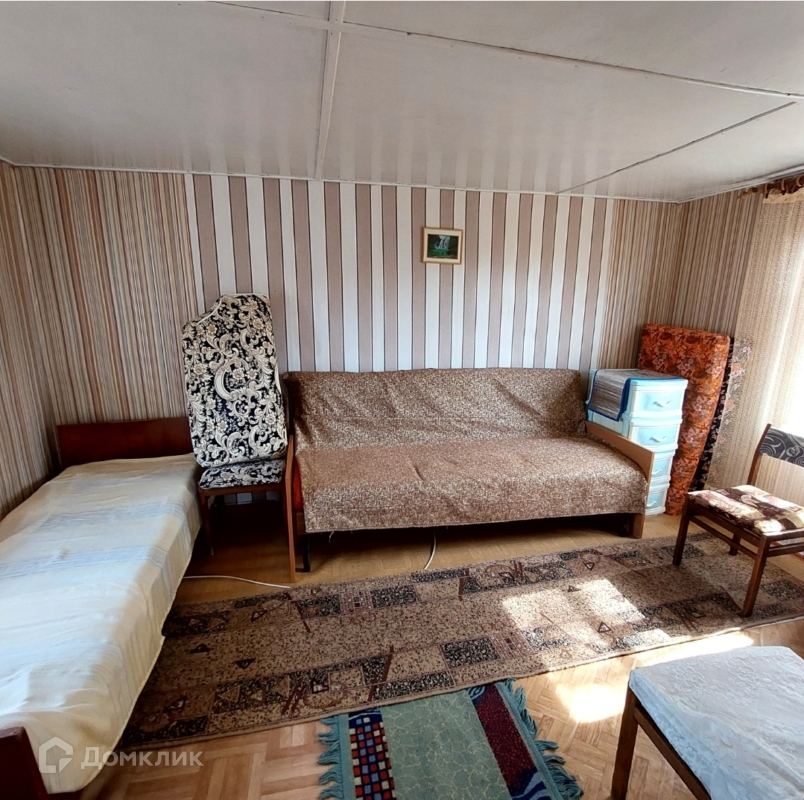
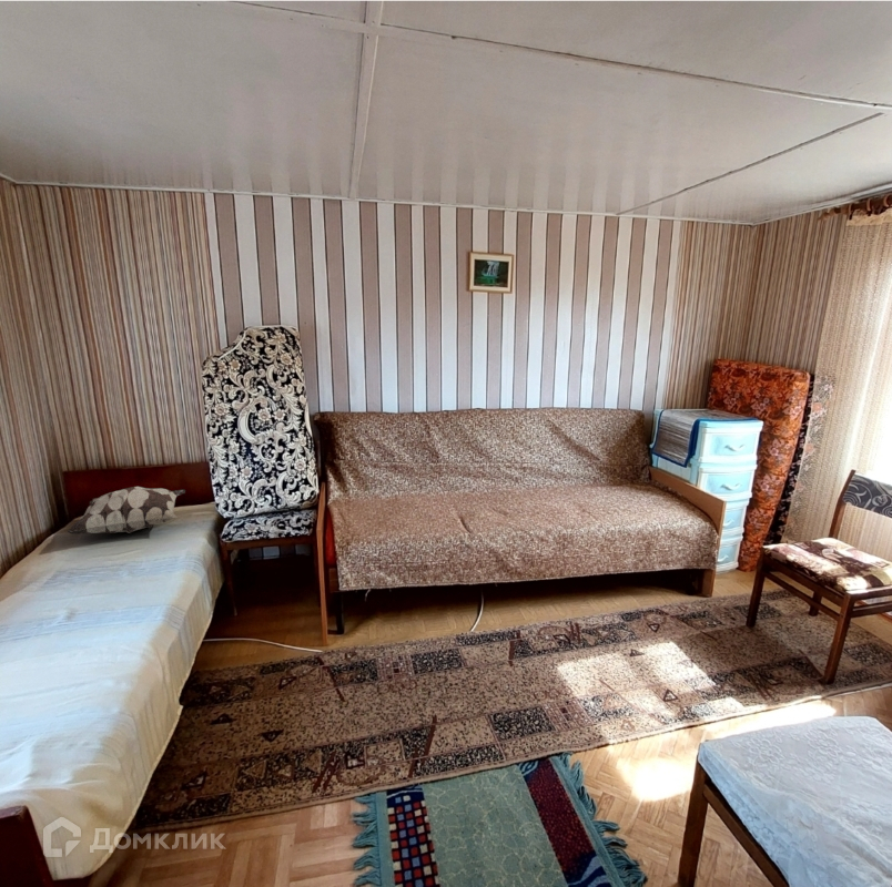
+ decorative pillow [65,486,186,536]
